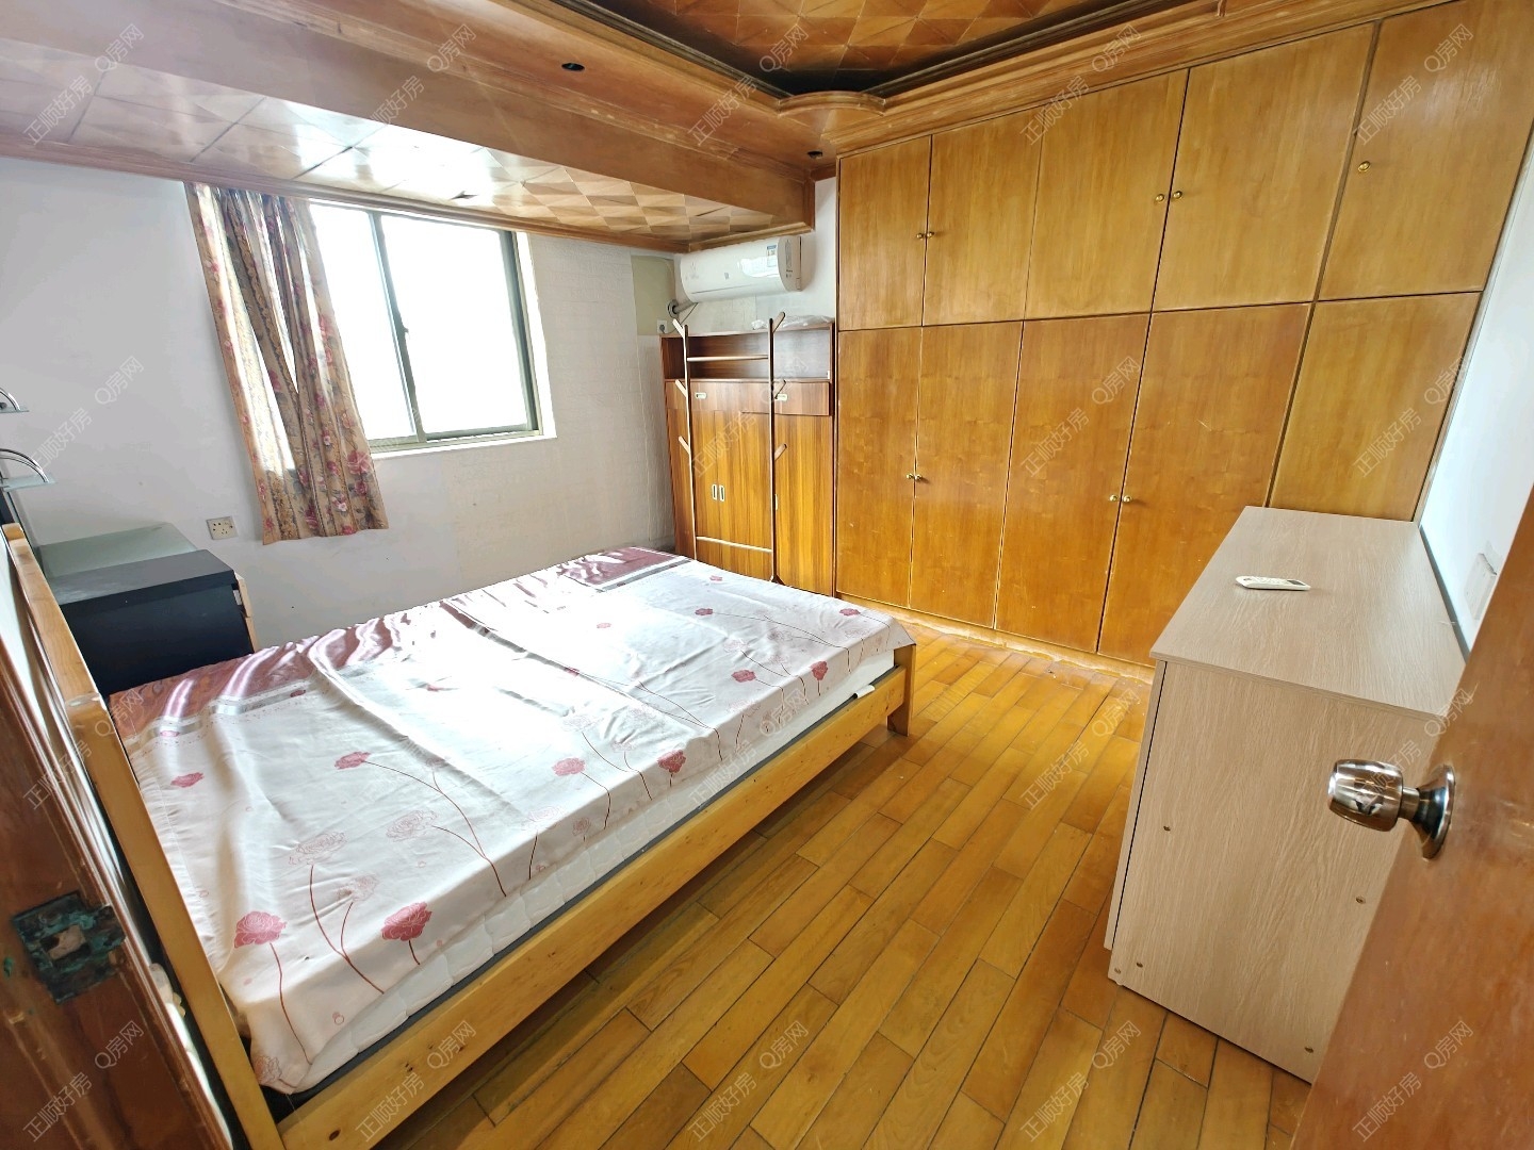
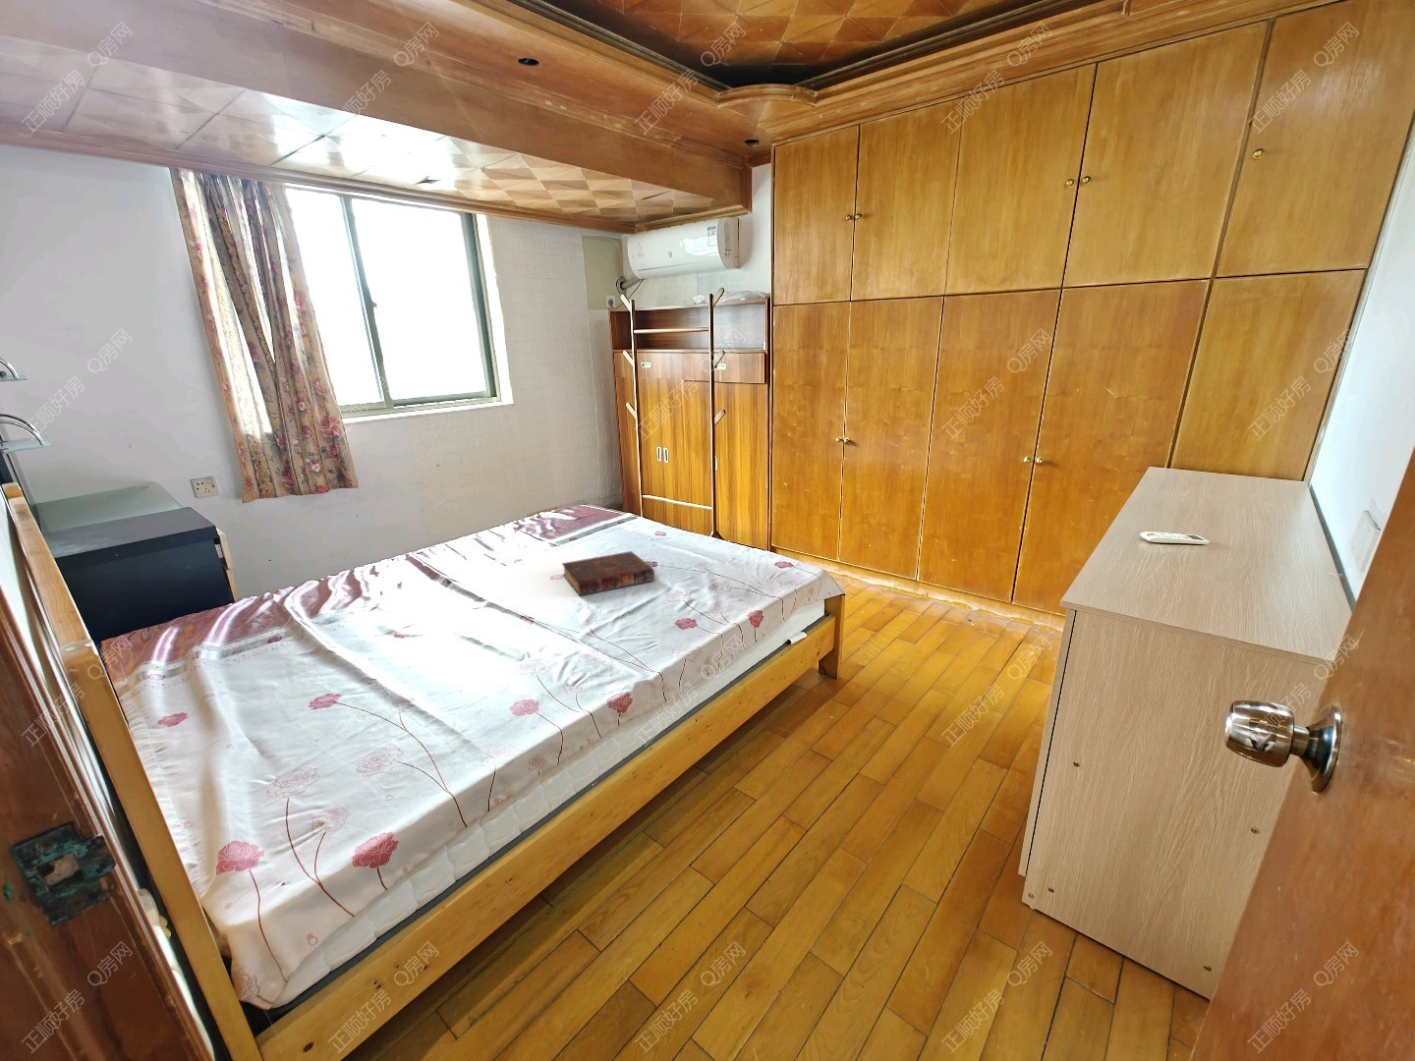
+ book [562,551,655,597]
